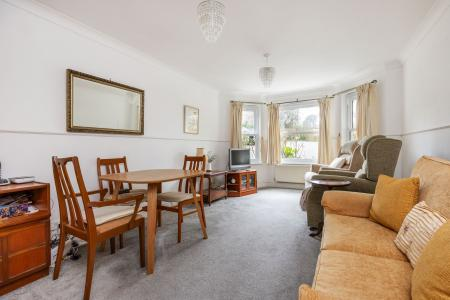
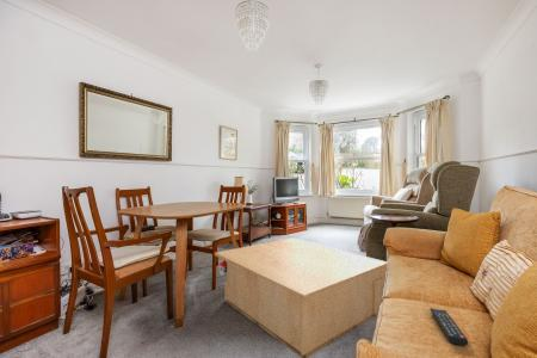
+ remote control [428,307,469,347]
+ coffee table [214,237,388,358]
